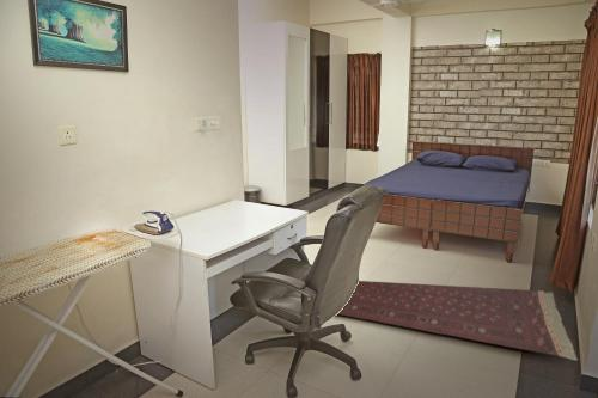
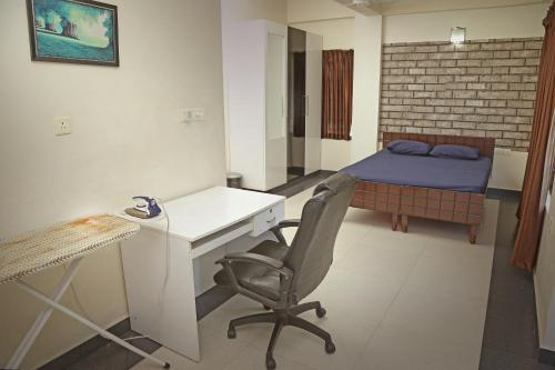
- area rug [337,280,578,361]
